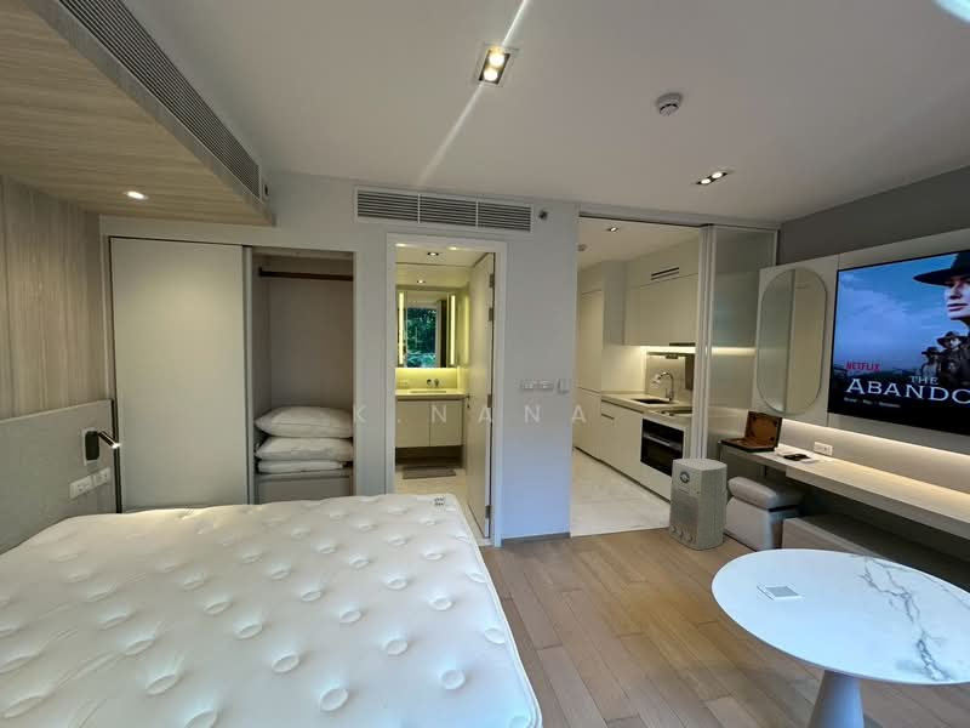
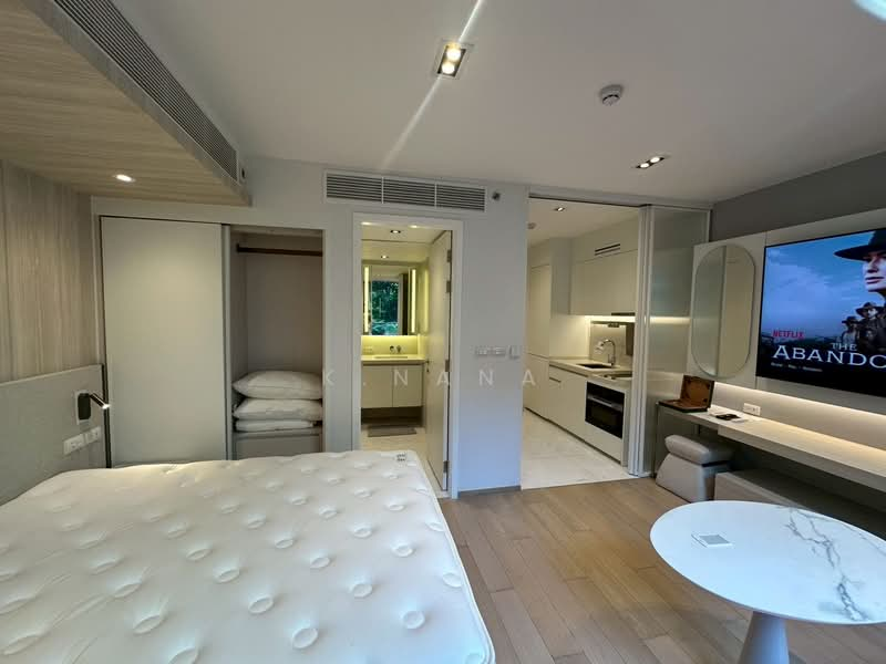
- air purifier [667,457,729,551]
